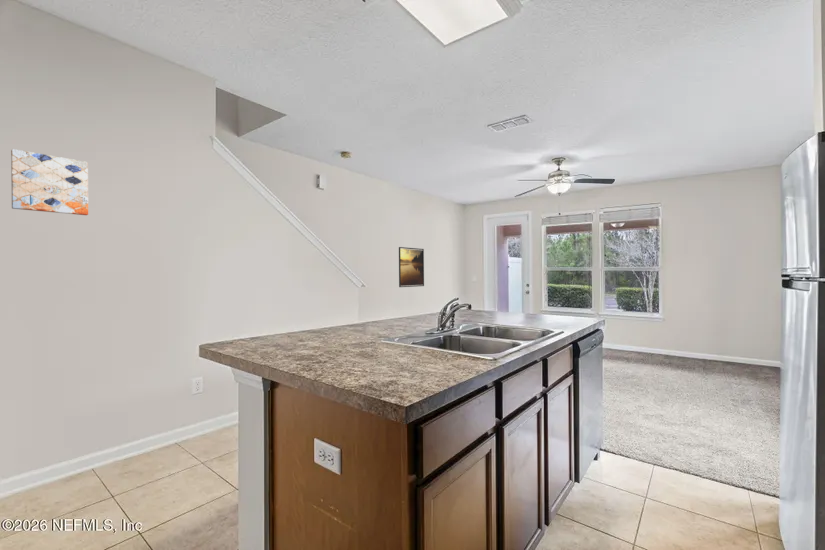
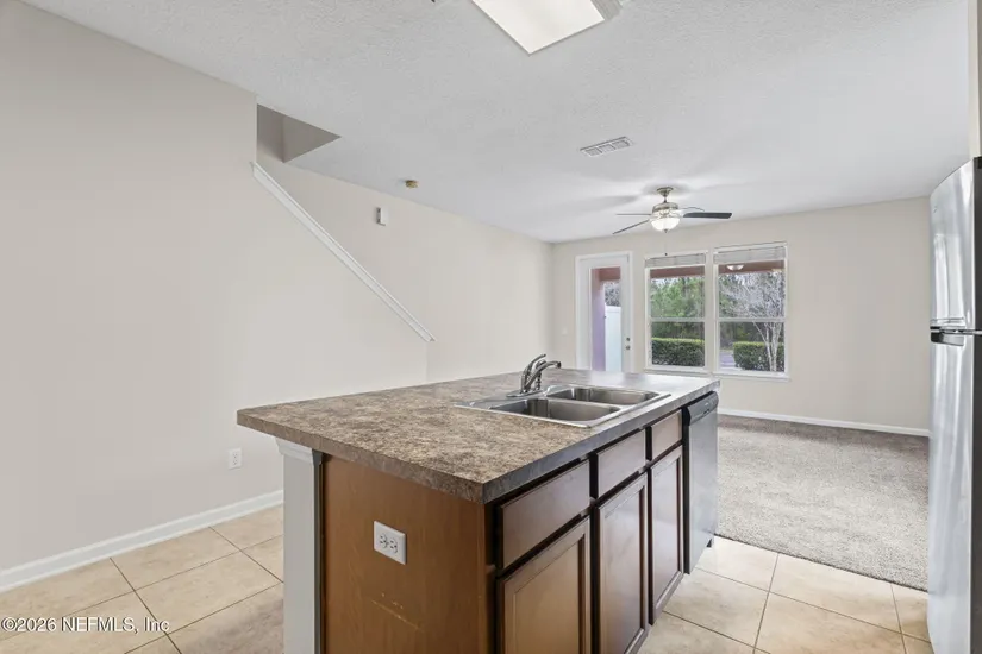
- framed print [398,246,425,288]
- wall art [10,148,89,216]
